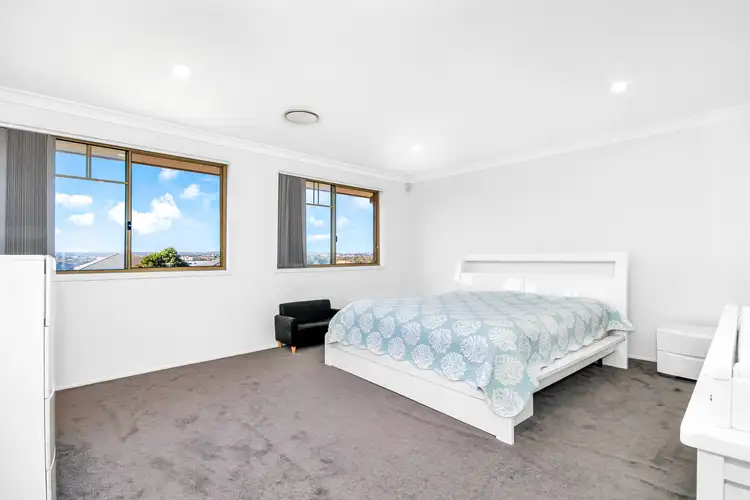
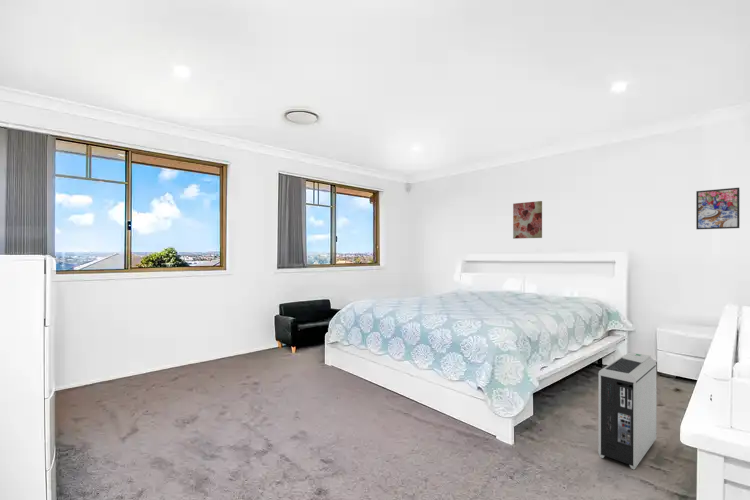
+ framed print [695,187,740,230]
+ wall art [512,200,543,240]
+ air purifier [597,351,657,470]
